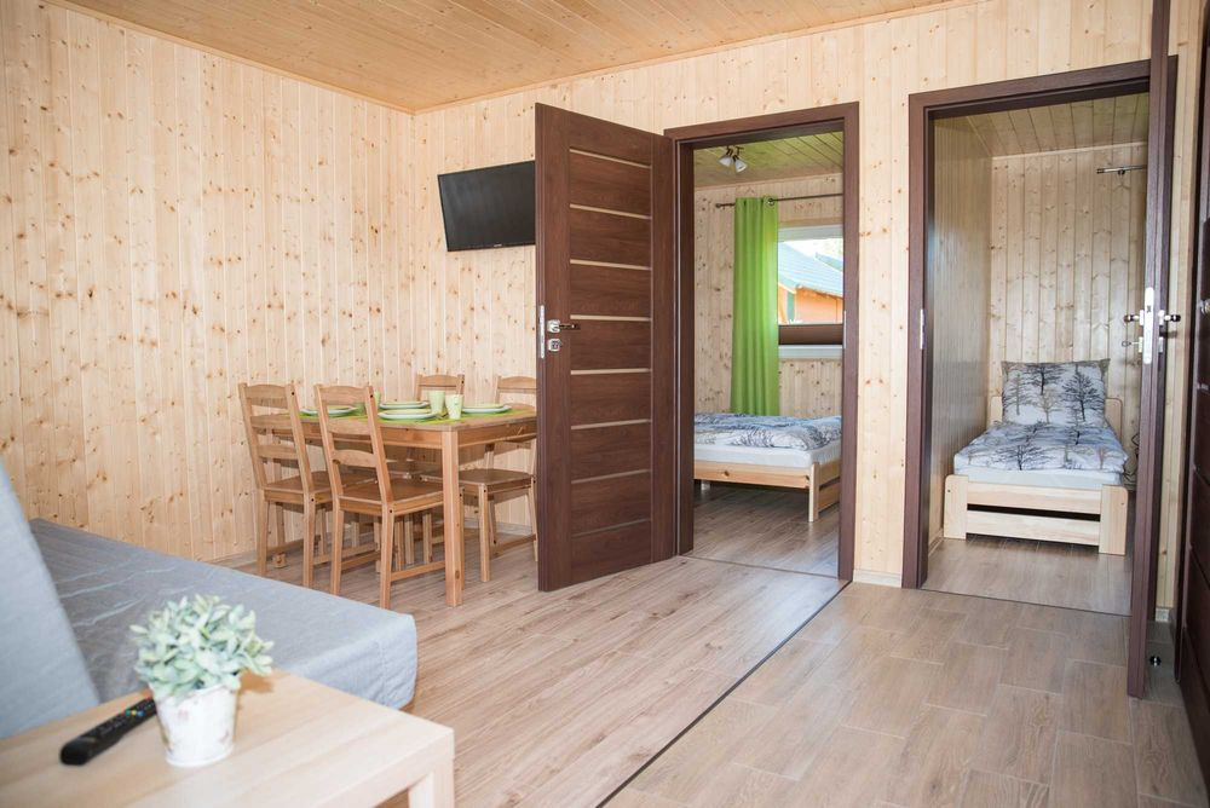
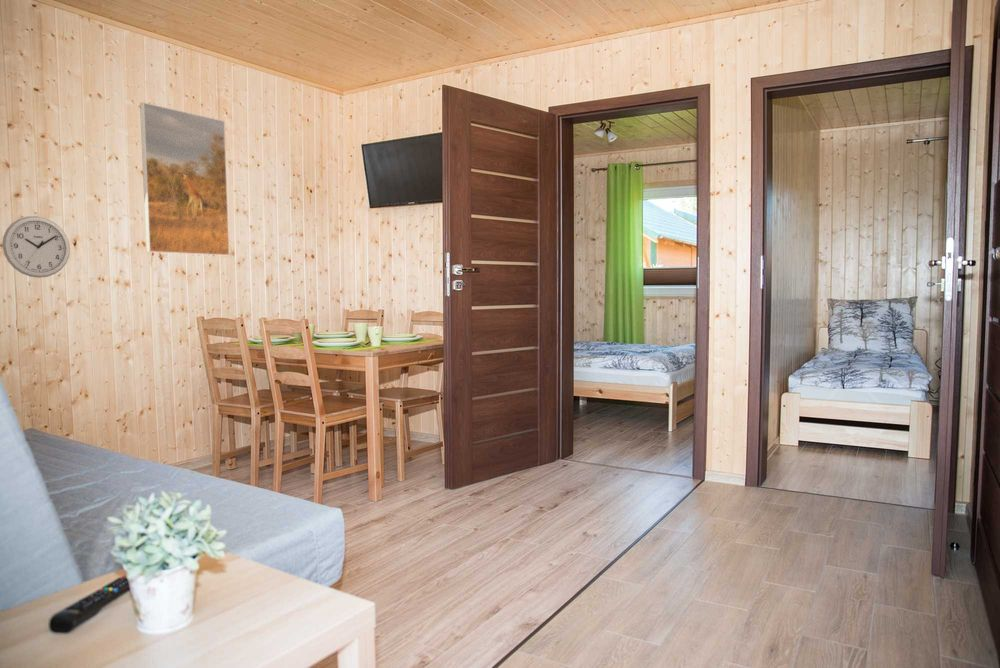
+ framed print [139,101,230,256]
+ wall clock [1,215,71,279]
